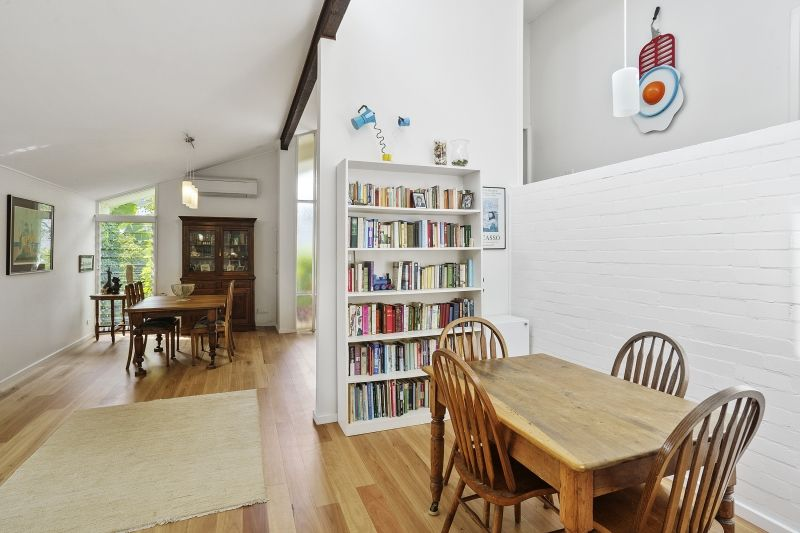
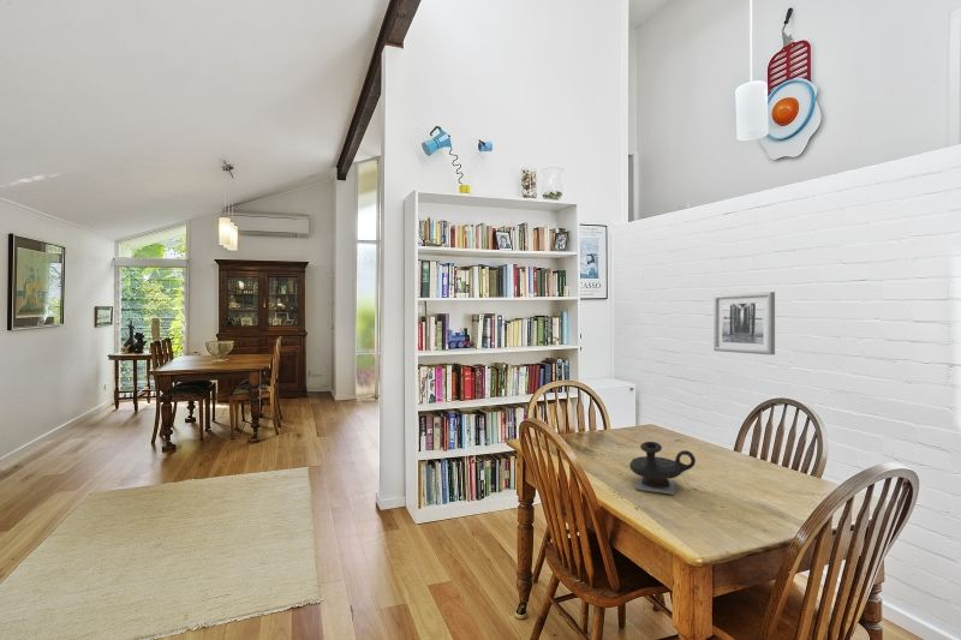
+ wall art [712,291,776,357]
+ teapot [628,441,697,496]
